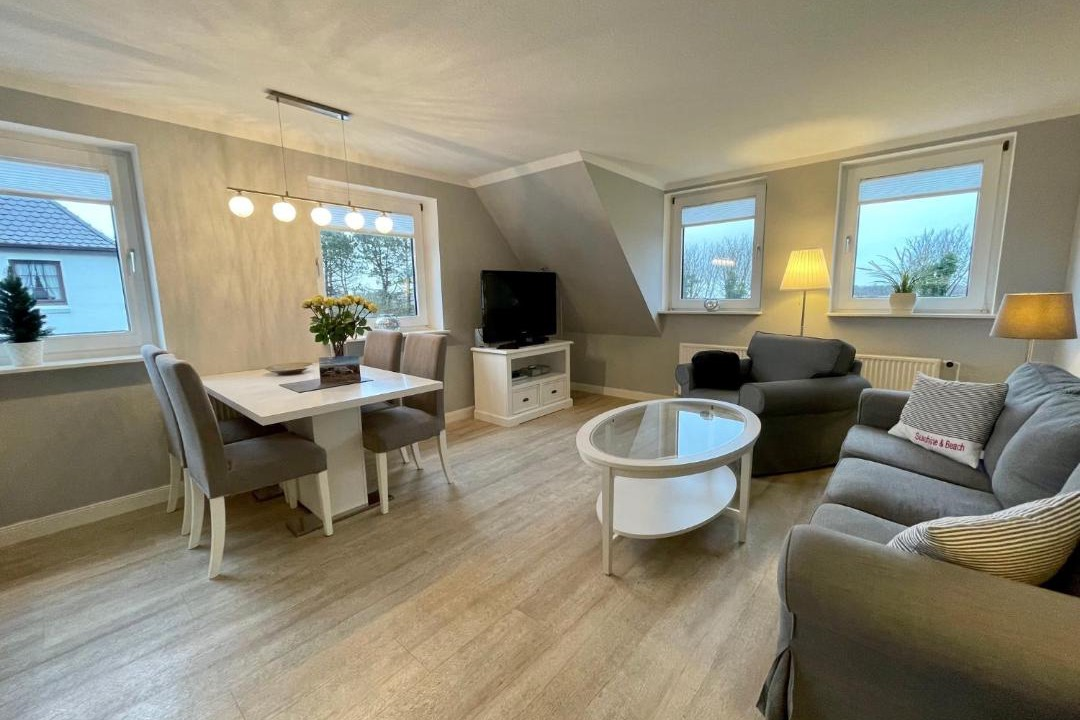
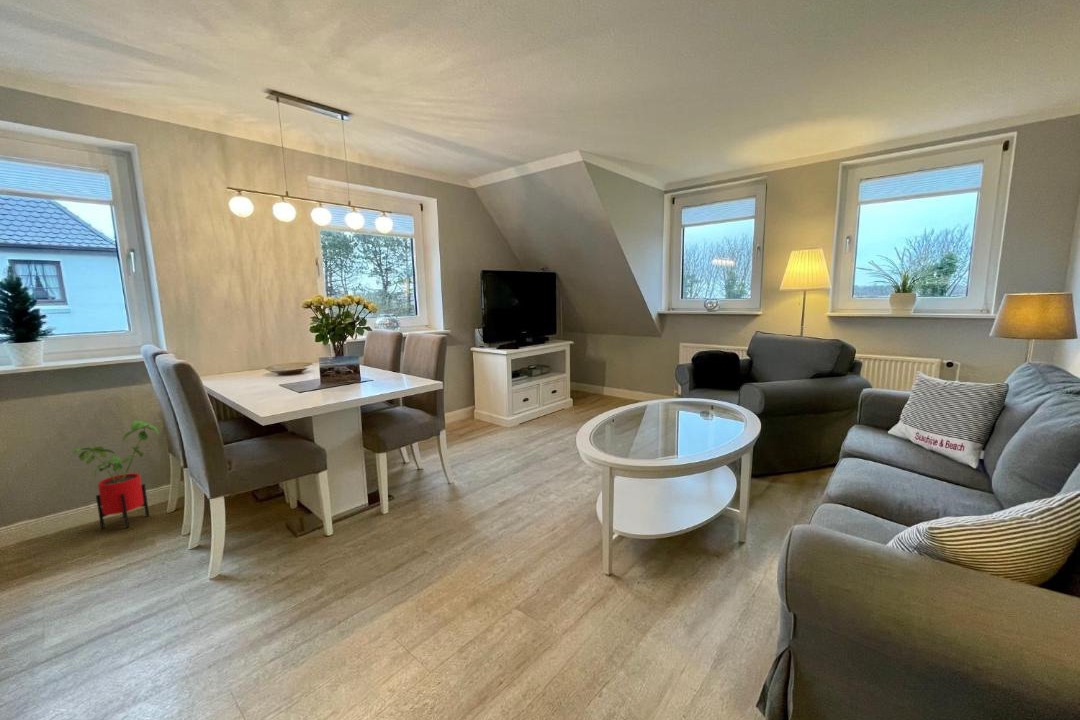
+ house plant [71,420,161,530]
